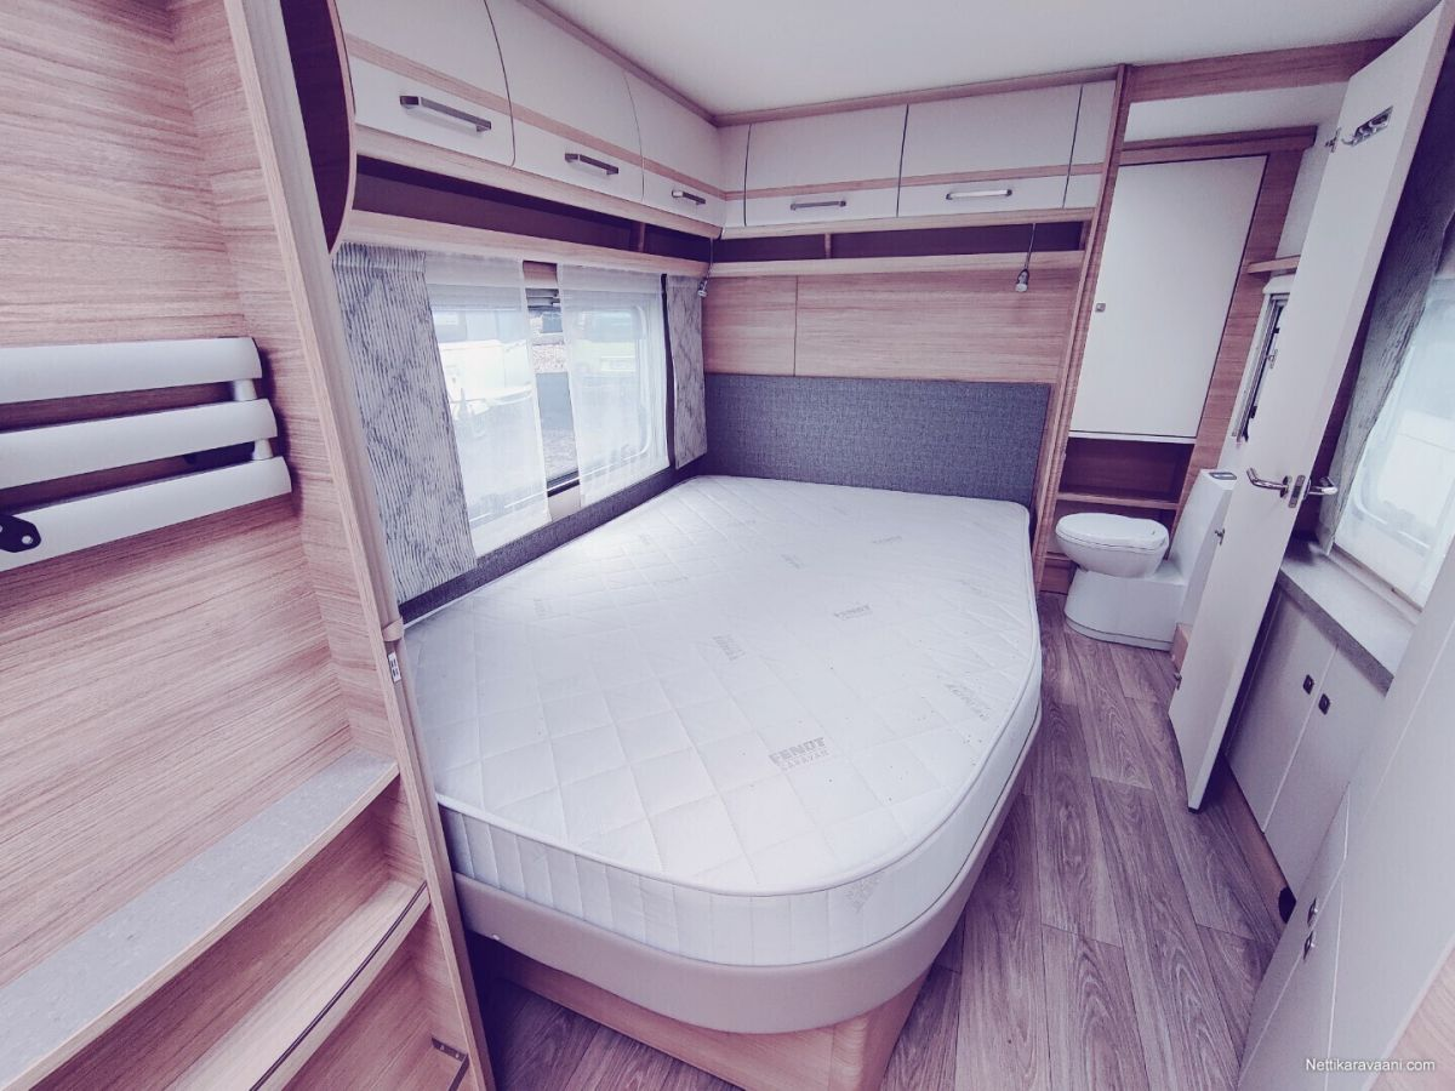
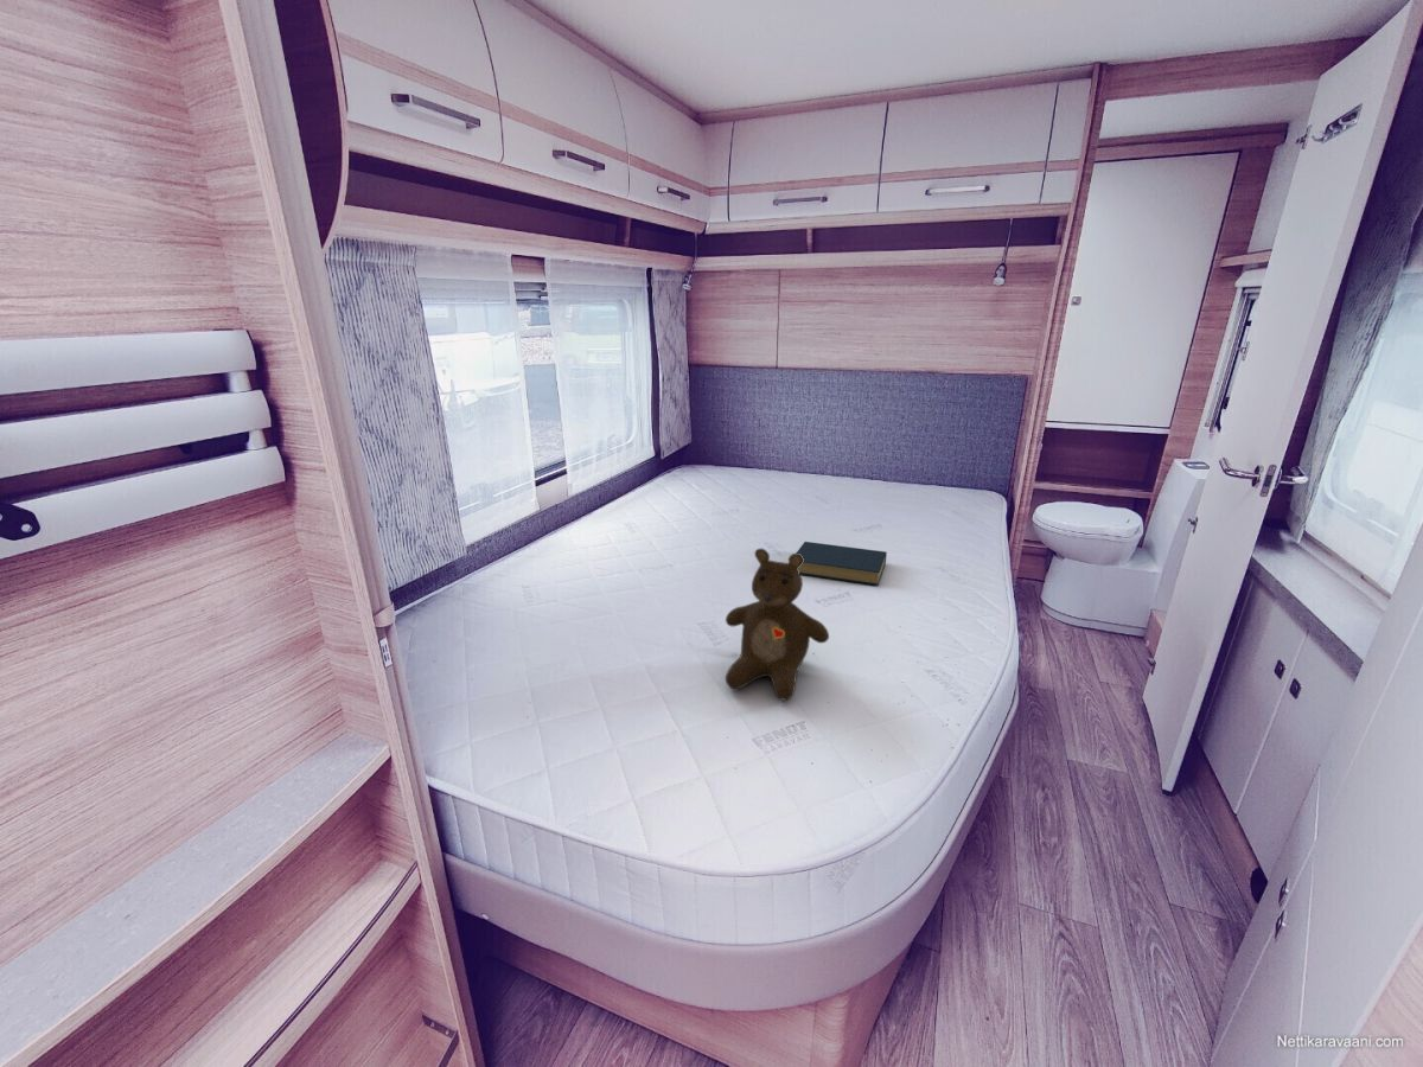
+ hardback book [795,541,888,587]
+ teddy bear [725,548,830,702]
